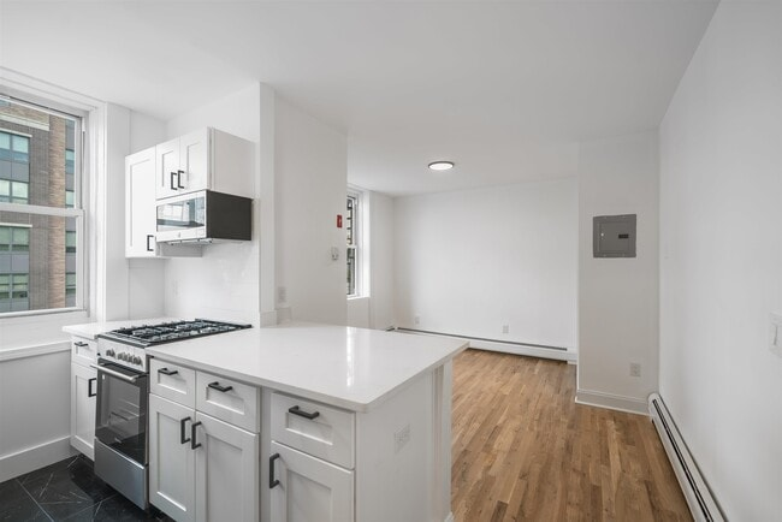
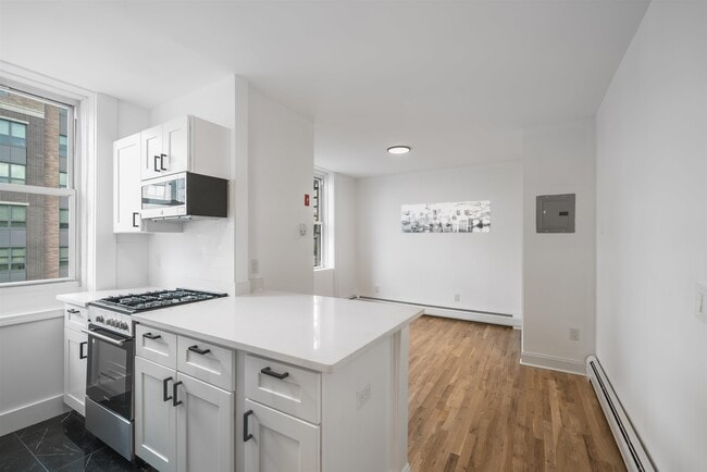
+ wall art [400,200,492,234]
